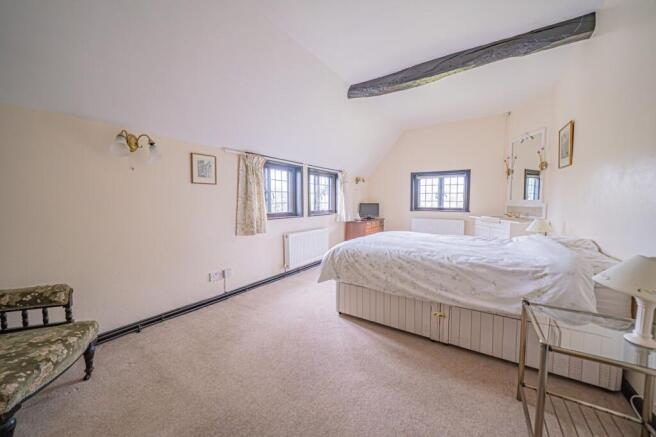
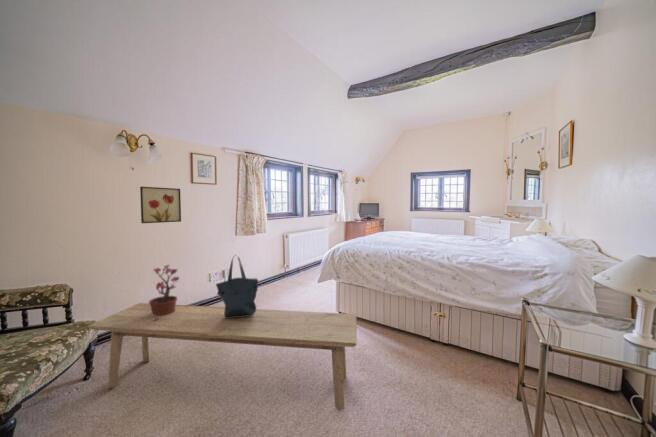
+ wall art [139,186,182,224]
+ potted plant [148,264,180,320]
+ tote bag [215,254,259,318]
+ bench [87,302,357,412]
